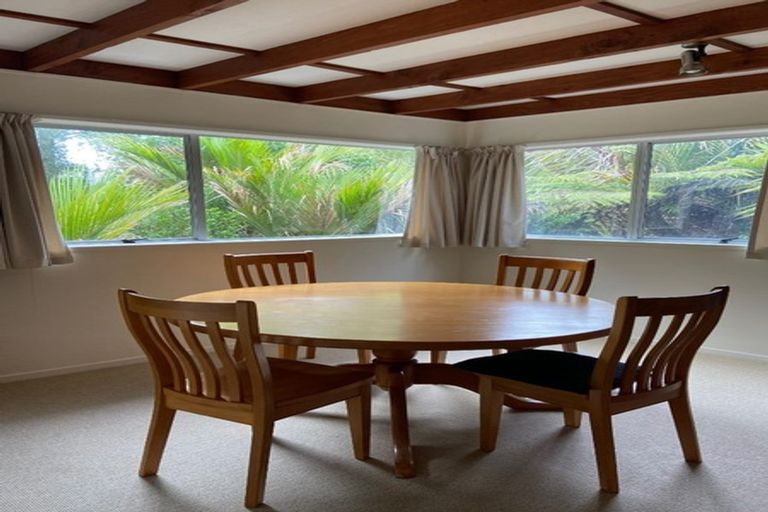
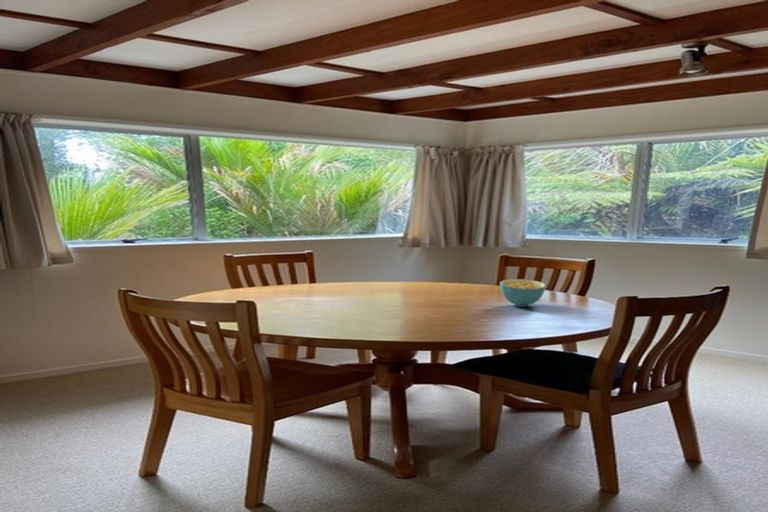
+ cereal bowl [499,278,547,308]
